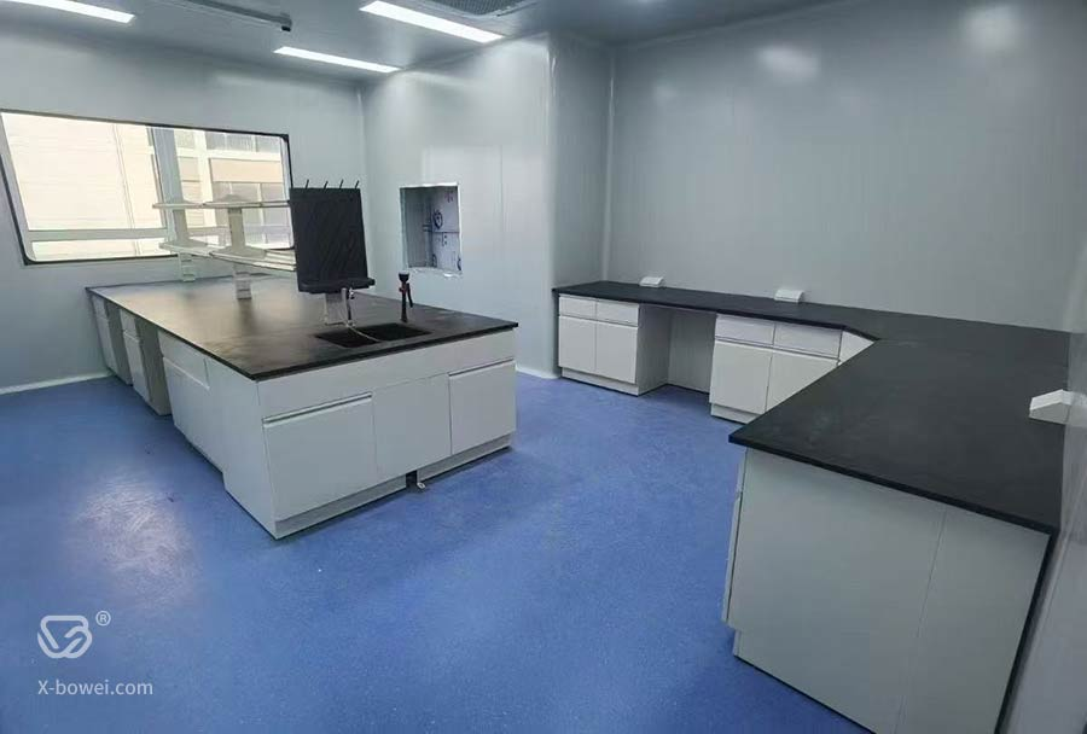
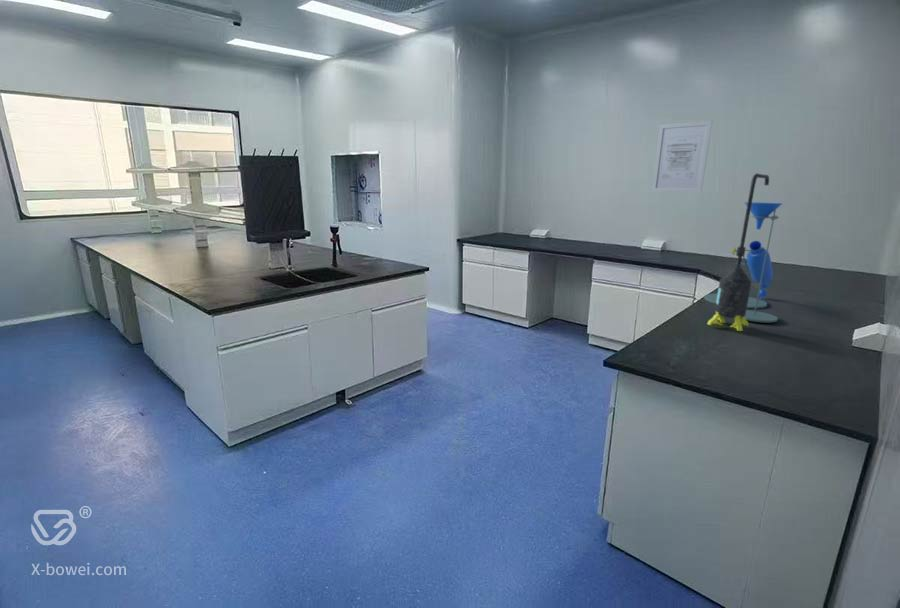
+ wall art [651,120,713,193]
+ laboratory equipment [703,172,784,332]
